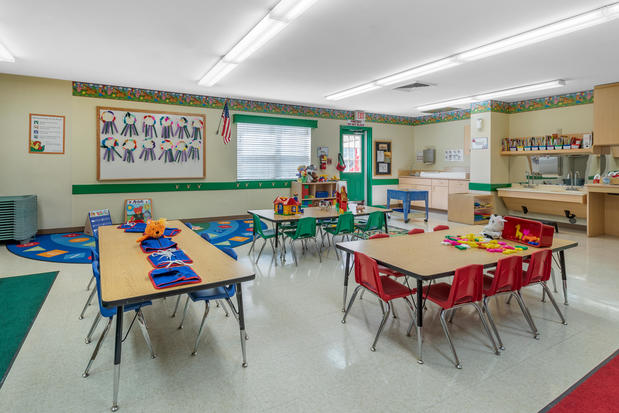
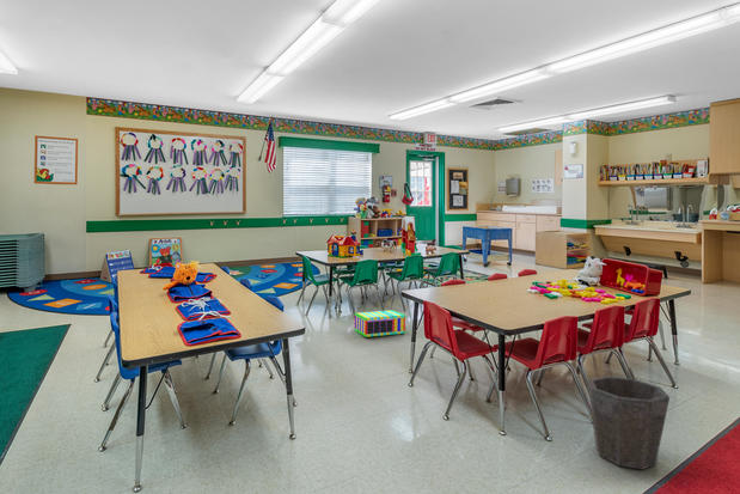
+ waste bin [586,374,671,470]
+ toy box [354,309,406,339]
